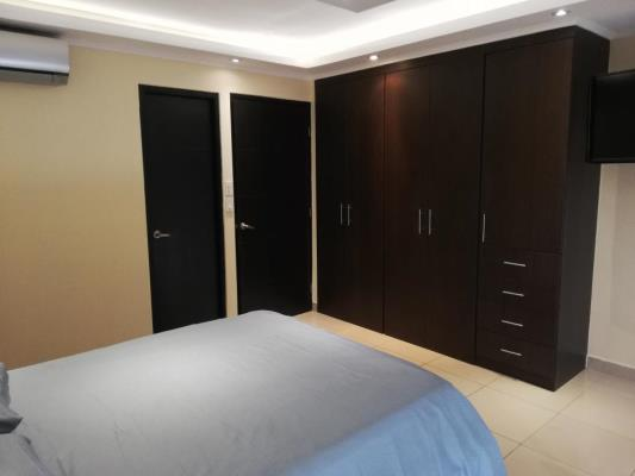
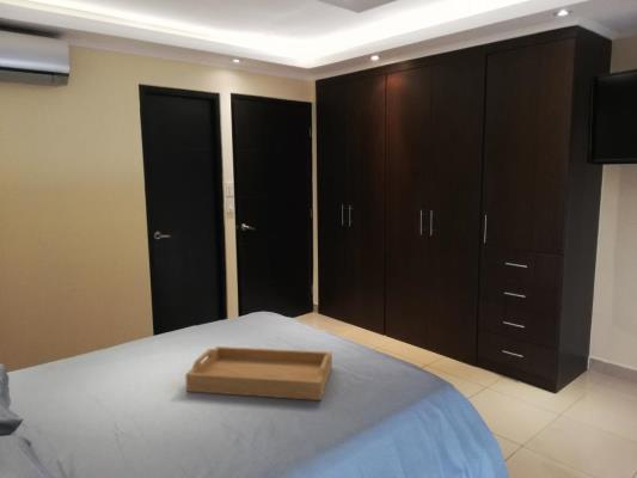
+ serving tray [184,345,333,402]
